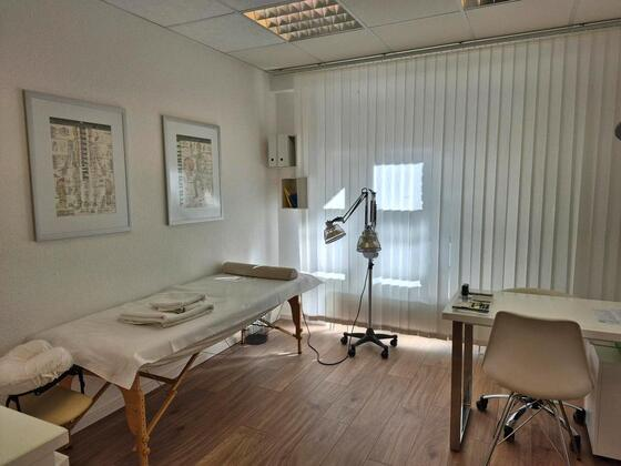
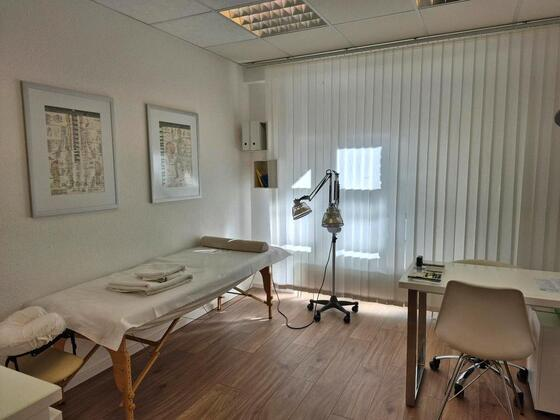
- wastebasket [243,311,273,345]
